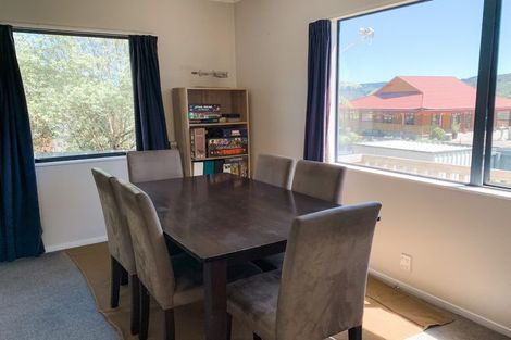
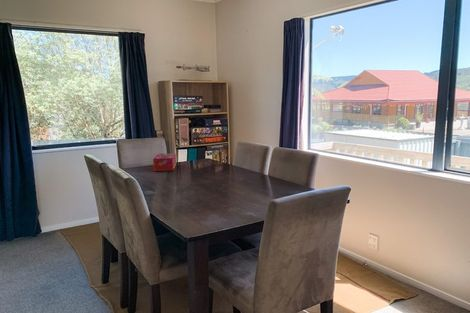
+ tissue box [152,152,177,172]
